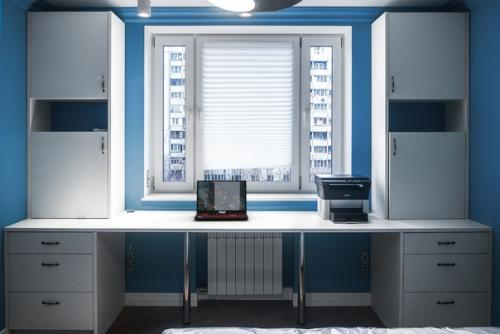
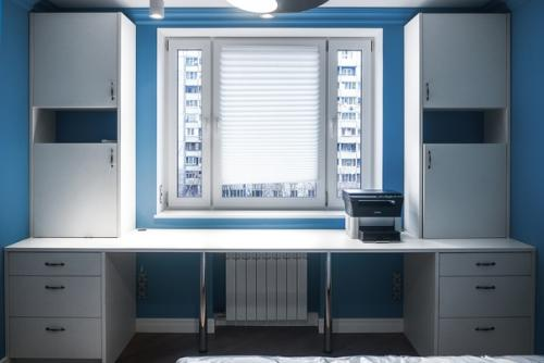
- laptop [193,179,249,221]
